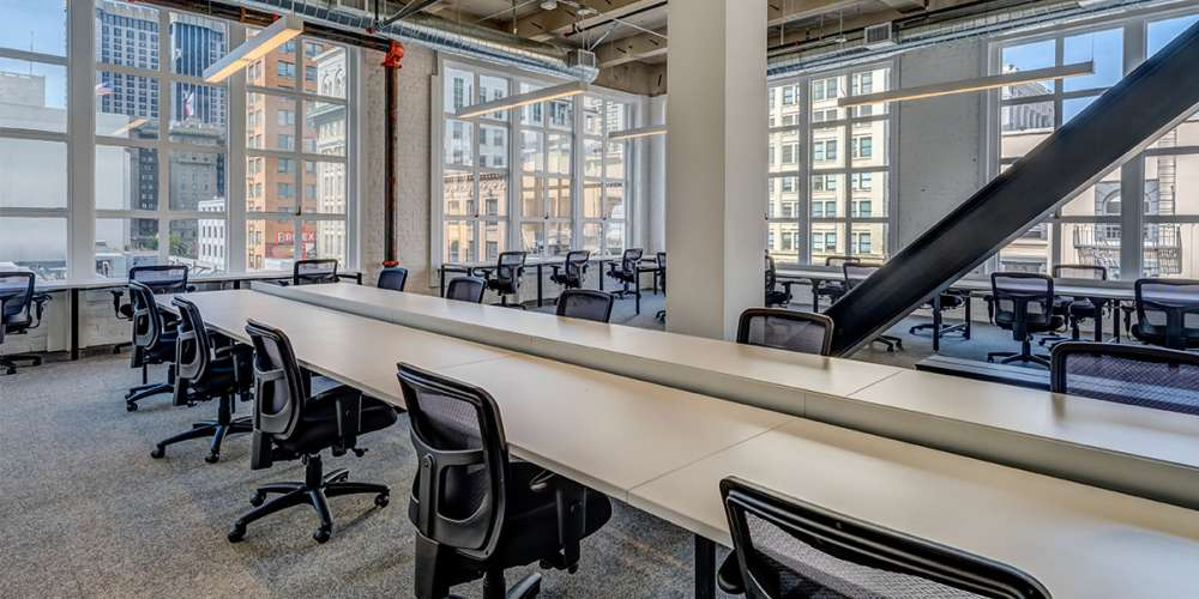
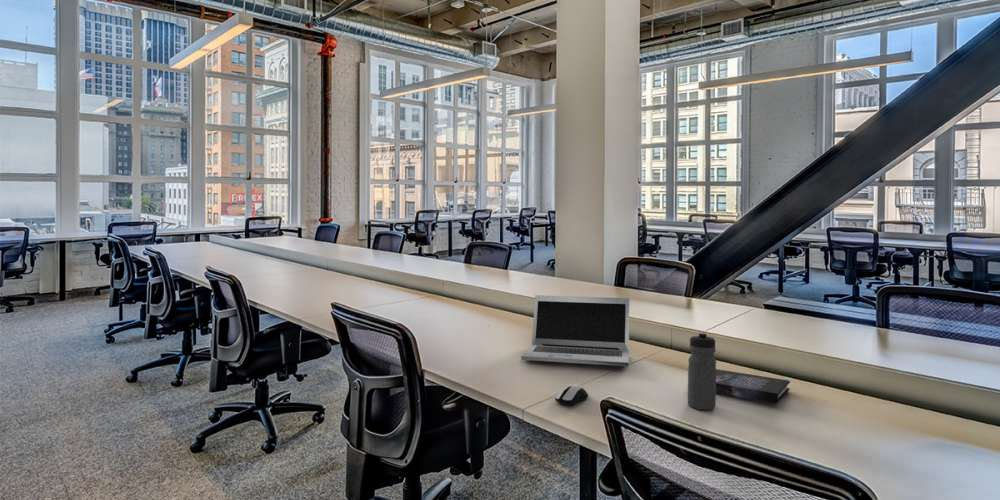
+ book [716,368,791,405]
+ water bottle [687,331,717,411]
+ laptop [520,294,630,367]
+ computer mouse [554,383,590,406]
